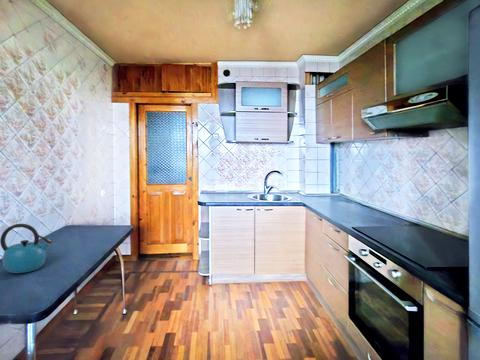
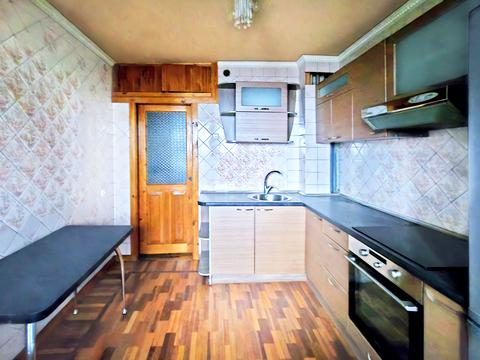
- kettle [0,223,53,274]
